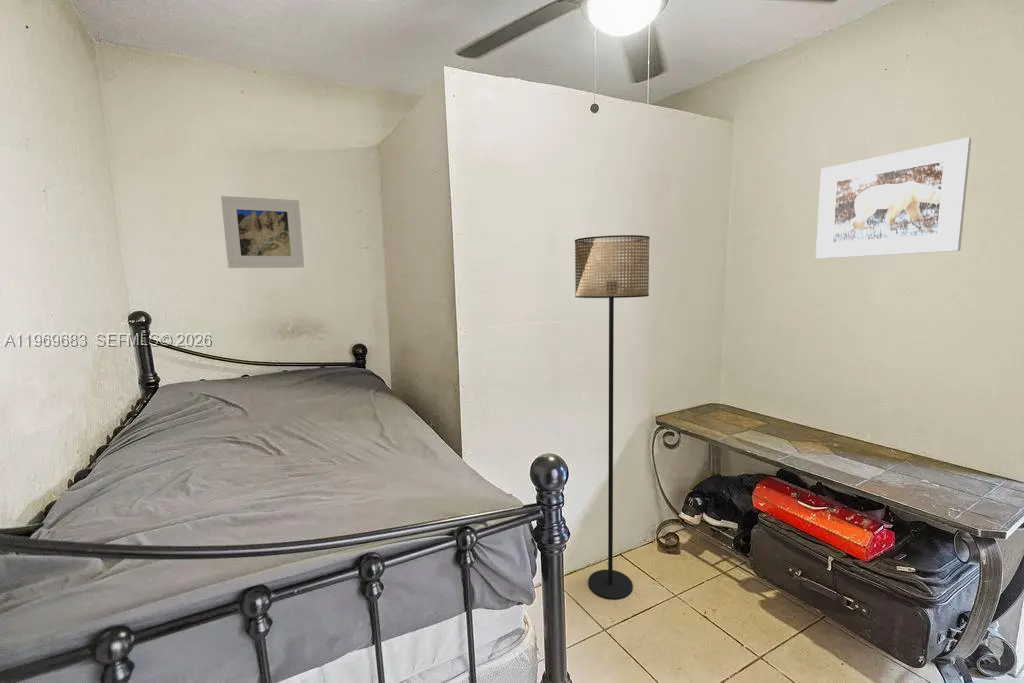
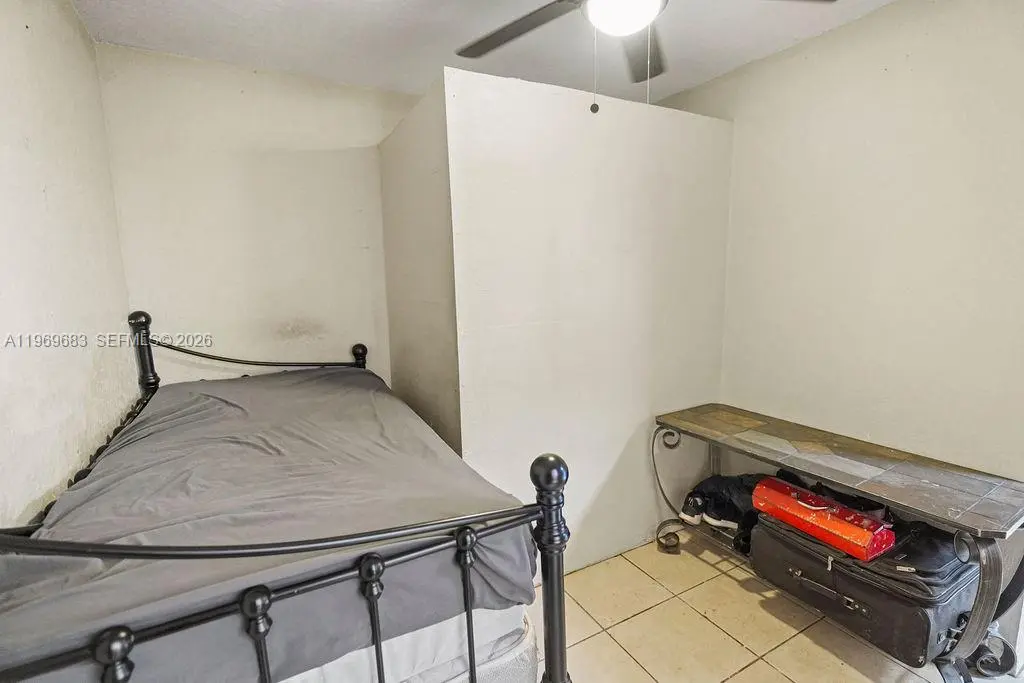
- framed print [220,195,305,269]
- floor lamp [574,234,651,600]
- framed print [815,137,972,259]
